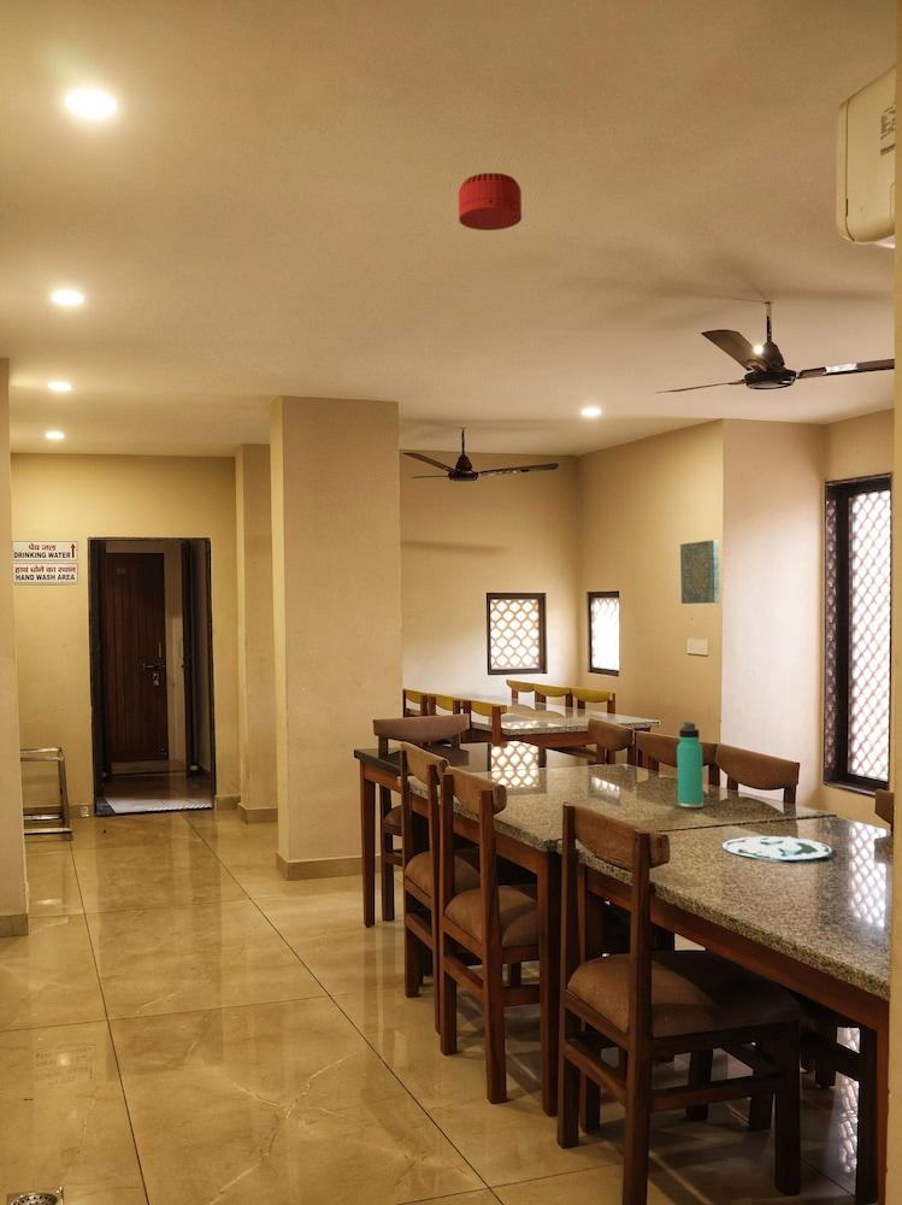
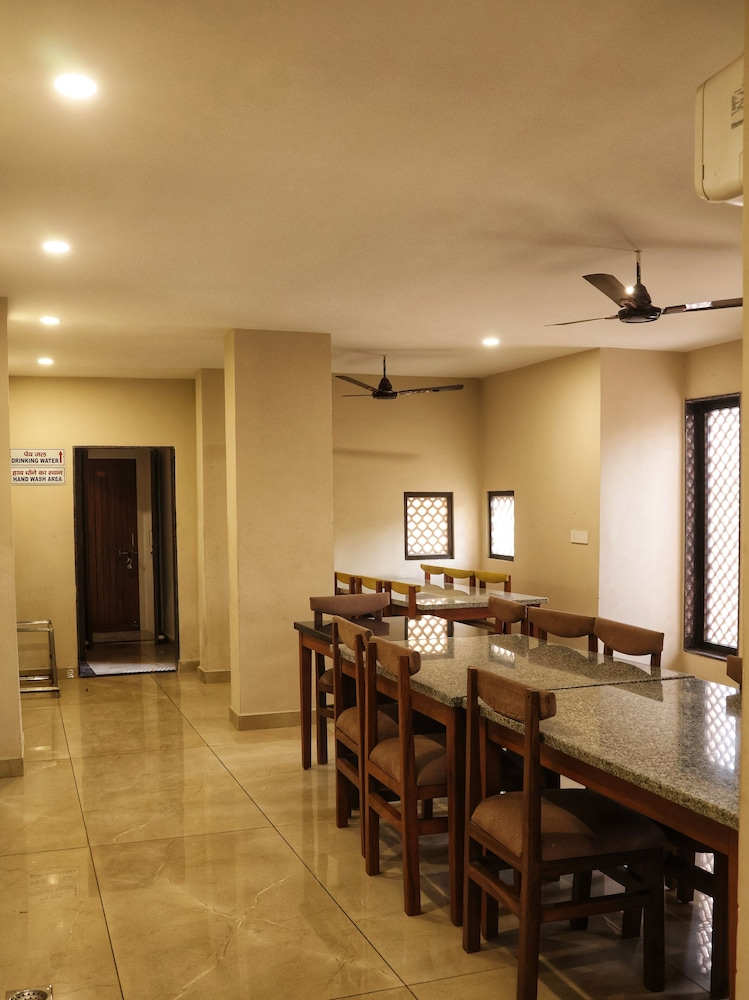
- plate [720,835,833,860]
- smoke detector [458,172,523,231]
- thermos bottle [676,721,704,809]
- wall art [679,539,720,605]
